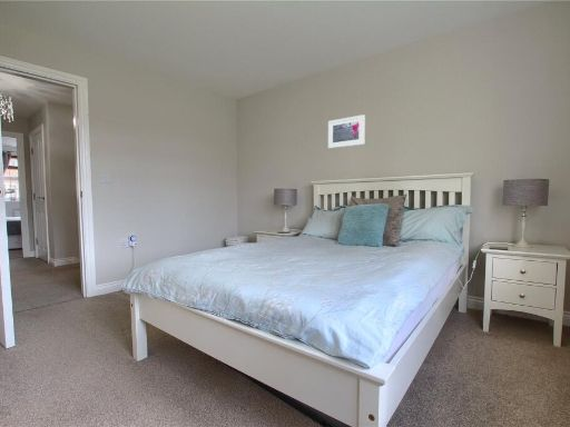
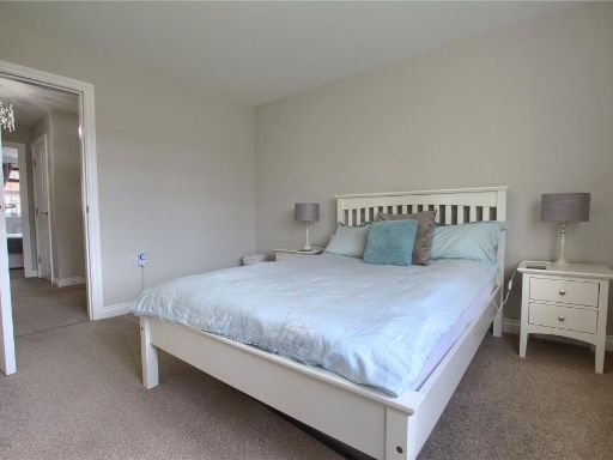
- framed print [327,113,366,149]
